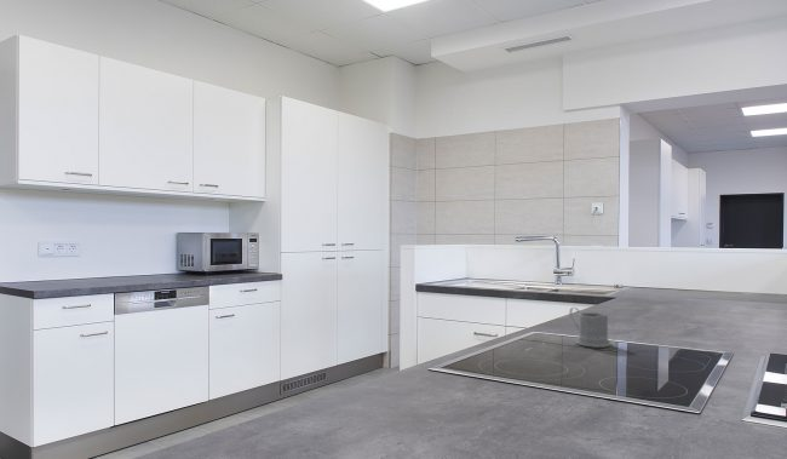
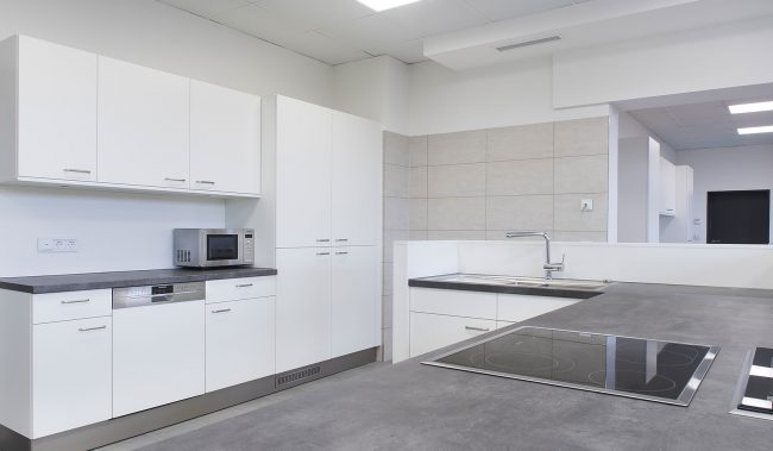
- mug [569,306,611,349]
